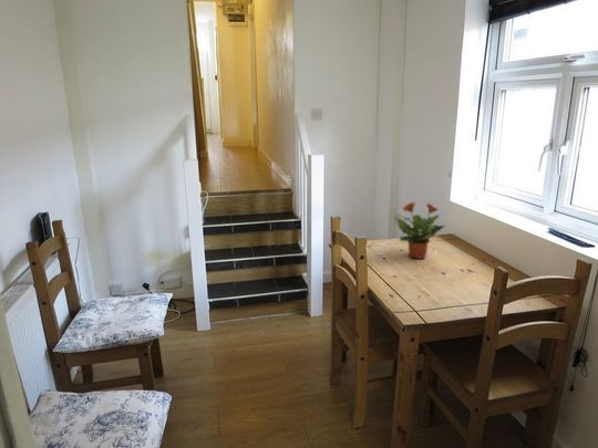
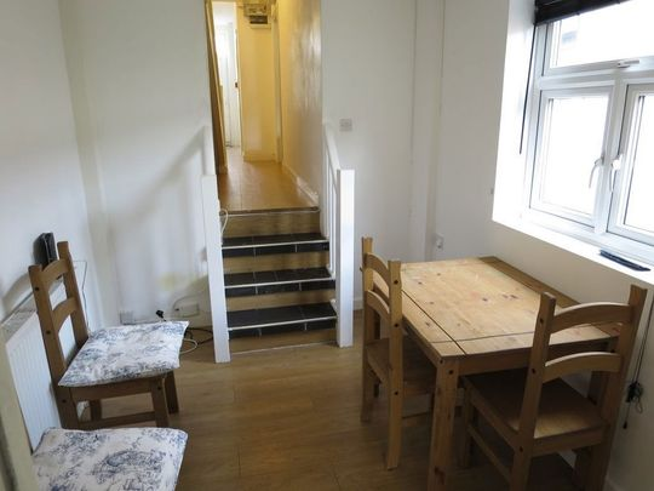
- potted plant [393,201,446,260]
